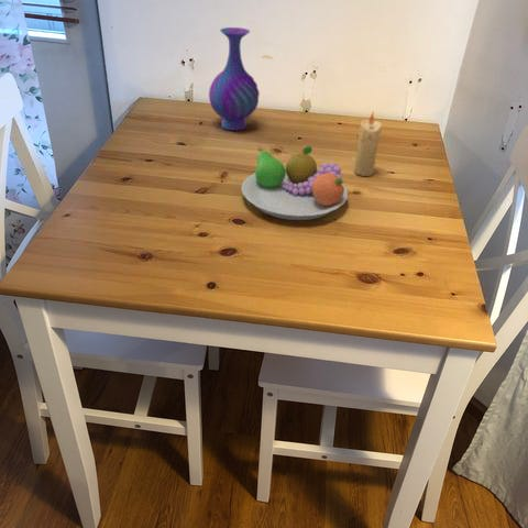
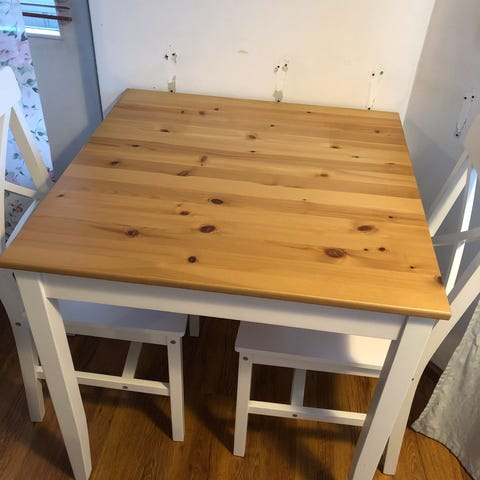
- vase [208,26,261,131]
- fruit bowl [240,145,349,221]
- candle [353,110,383,177]
